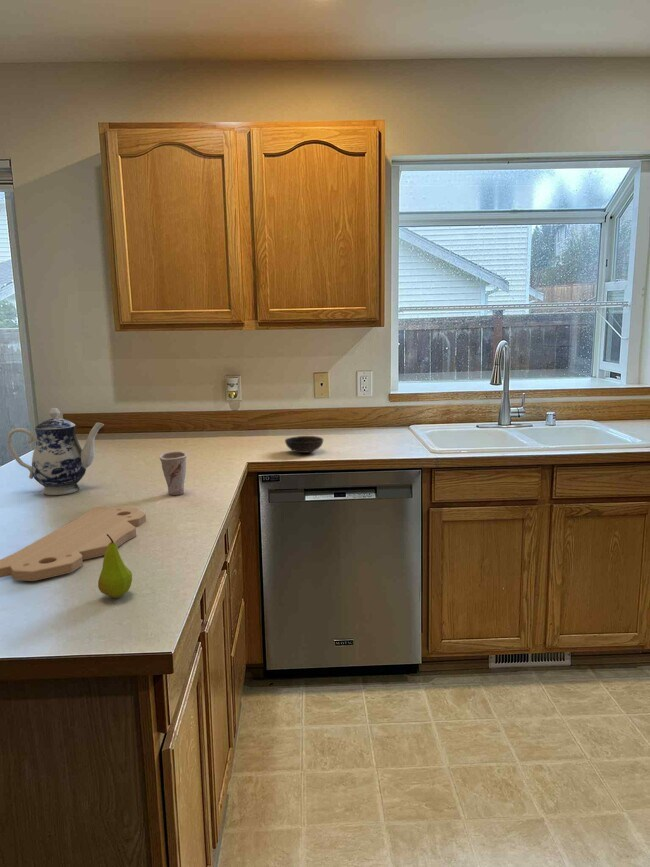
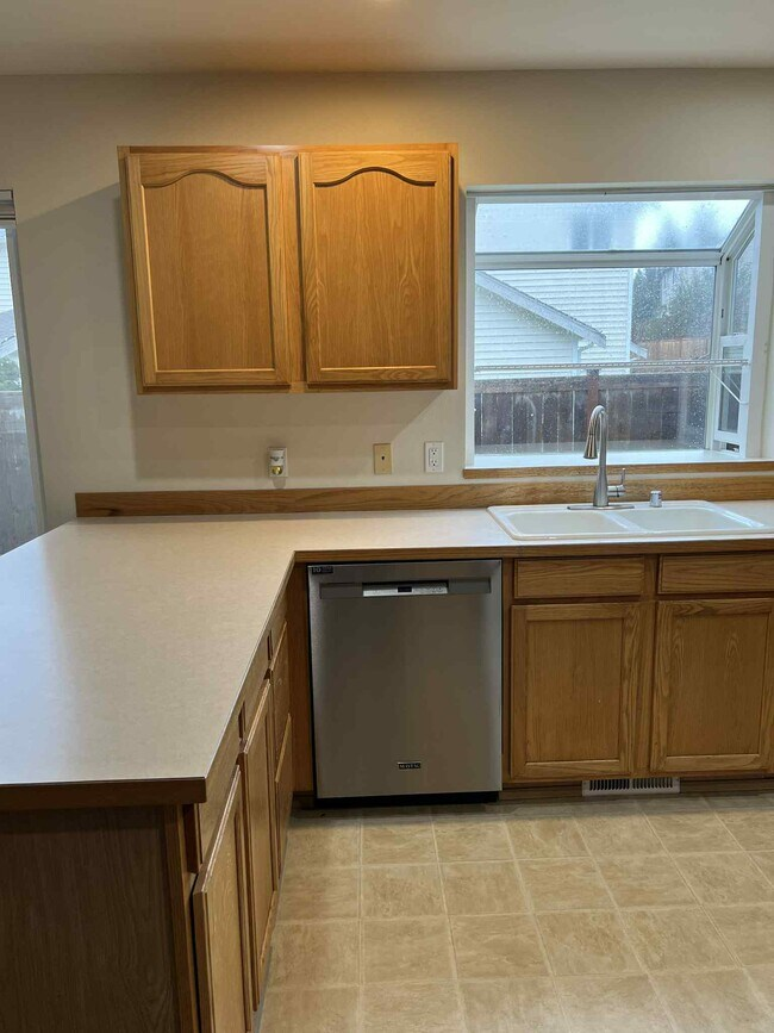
- fruit [97,534,133,599]
- teapot [6,407,105,496]
- cutting board [0,505,147,582]
- cup [158,450,188,496]
- bowl [284,435,324,454]
